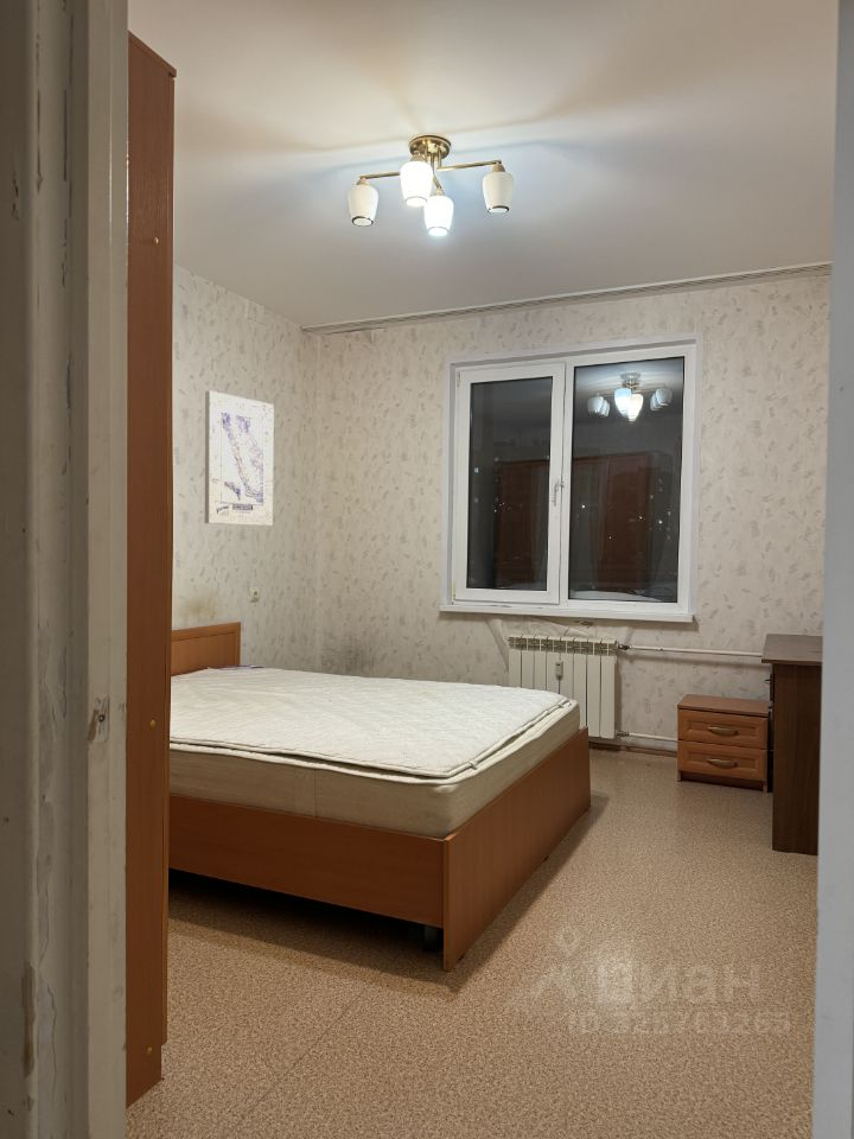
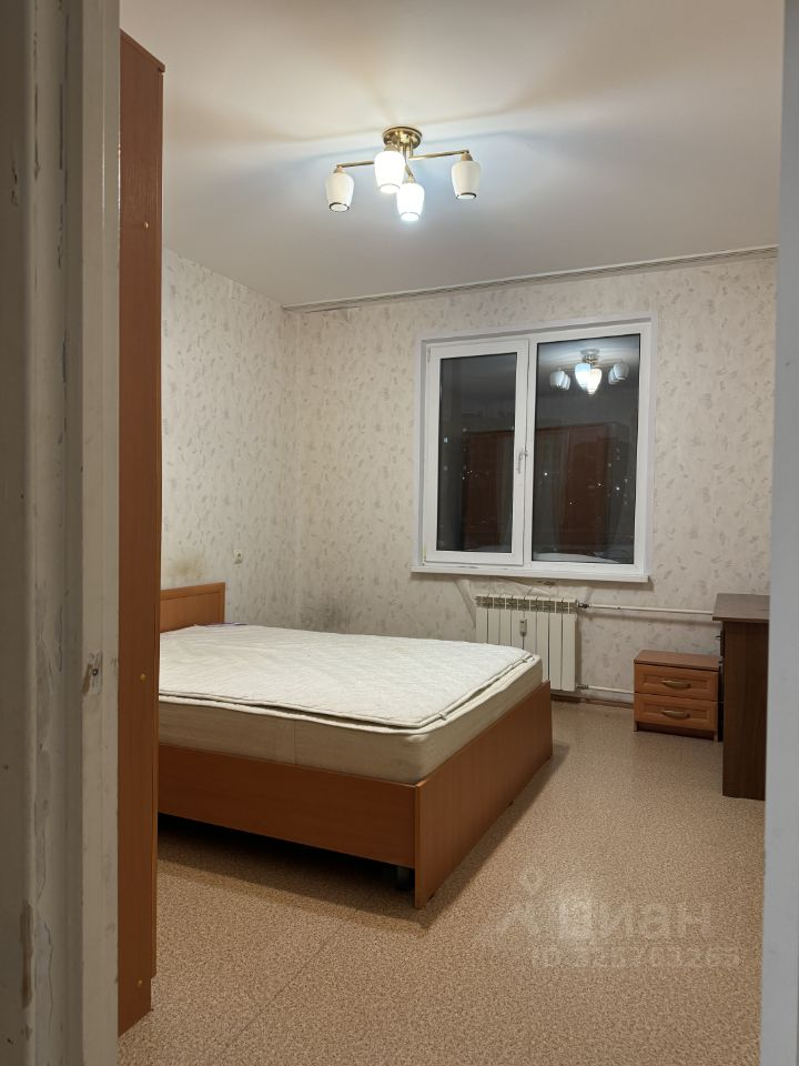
- wall art [204,389,275,527]
